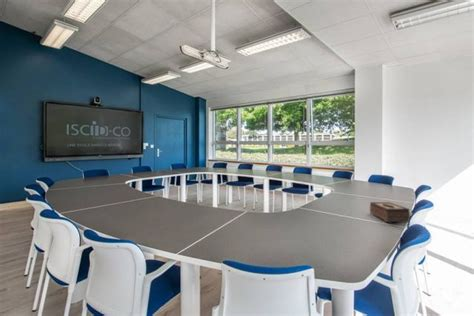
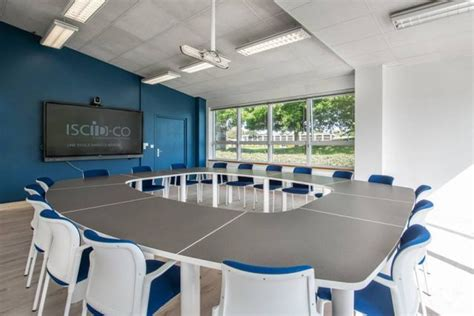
- tissue box [369,201,411,224]
